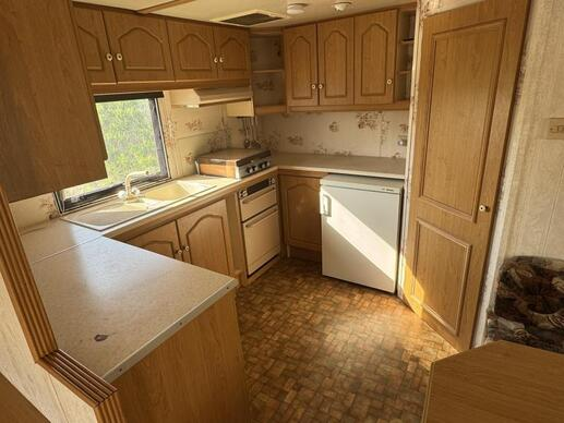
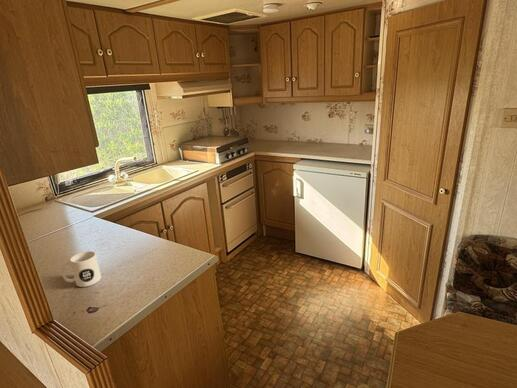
+ mug [60,250,102,288]
